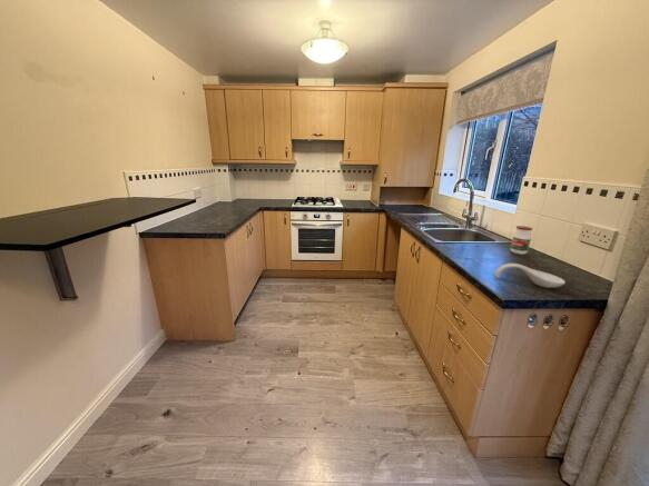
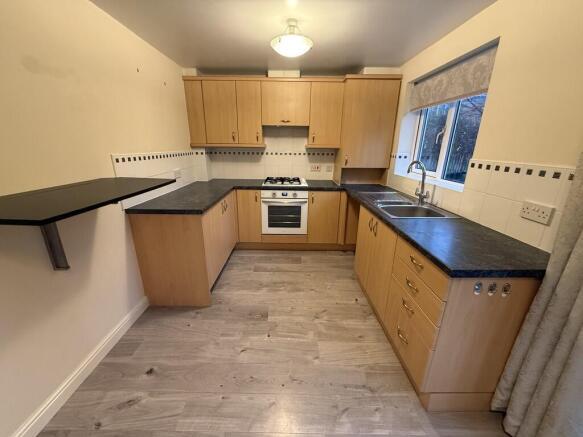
- spoon rest [494,262,567,289]
- jar [510,225,533,256]
